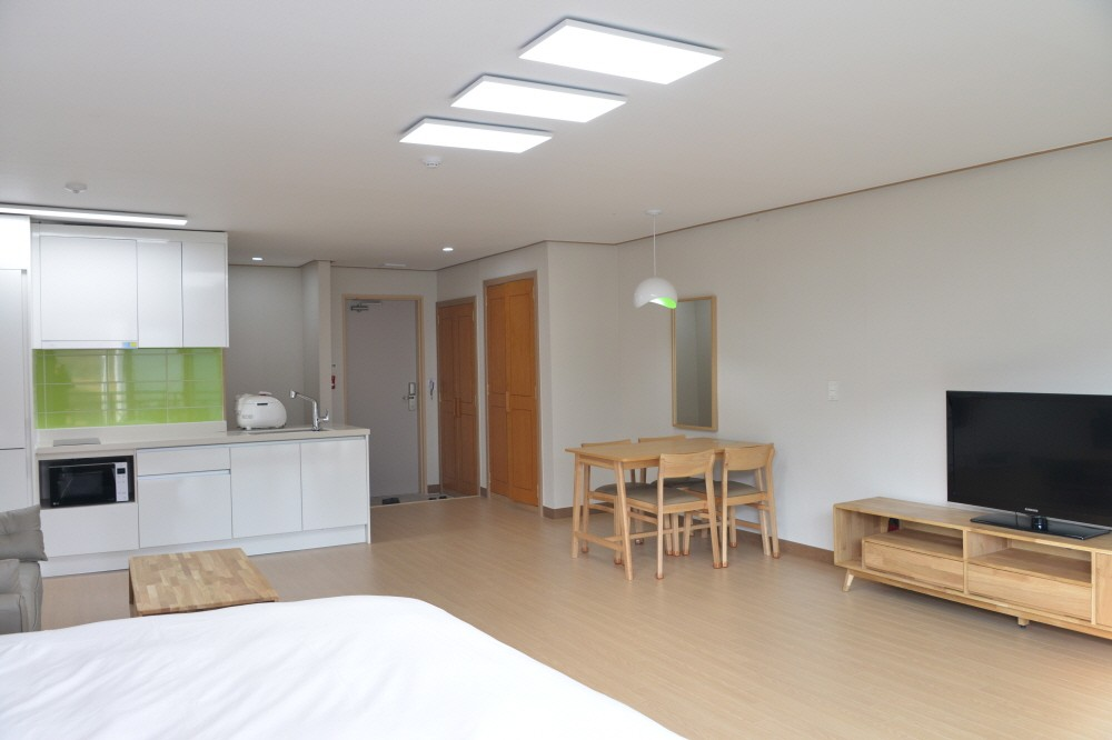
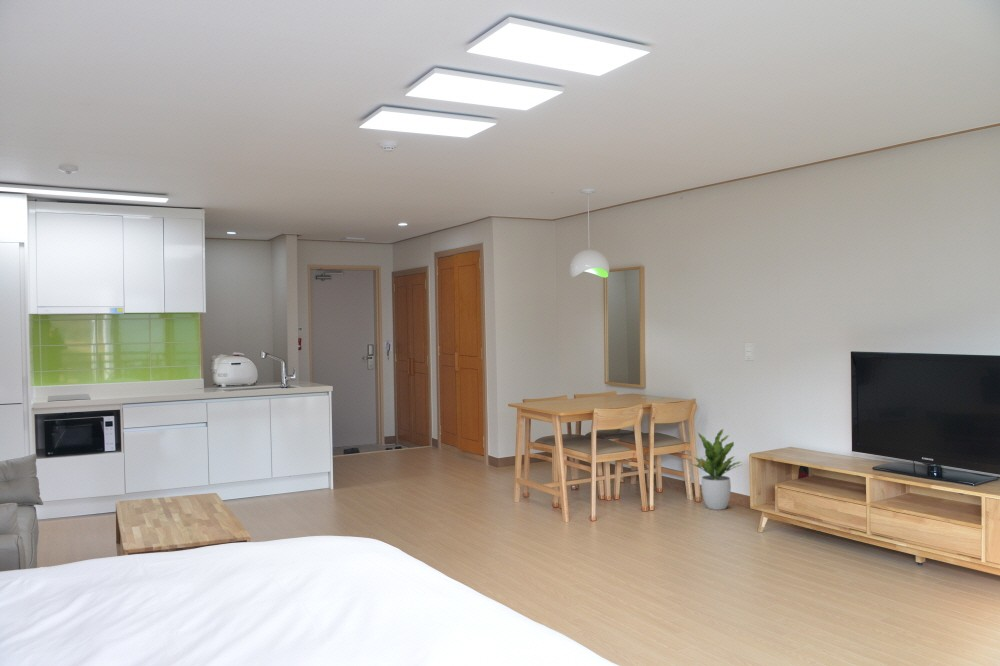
+ potted plant [688,428,742,511]
